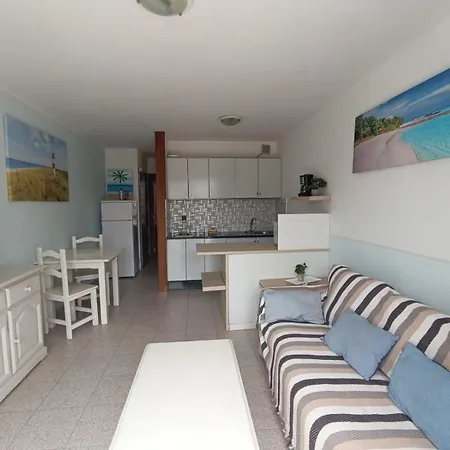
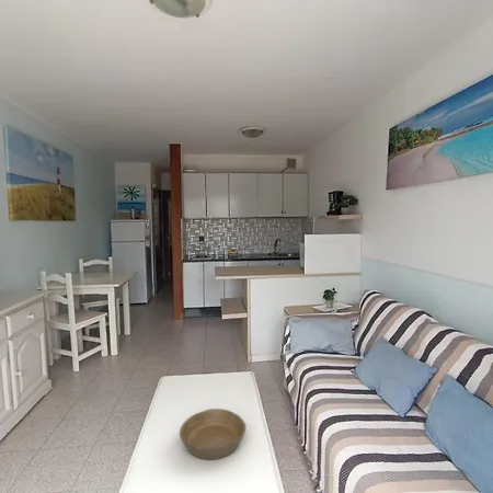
+ bowl [179,408,246,460]
